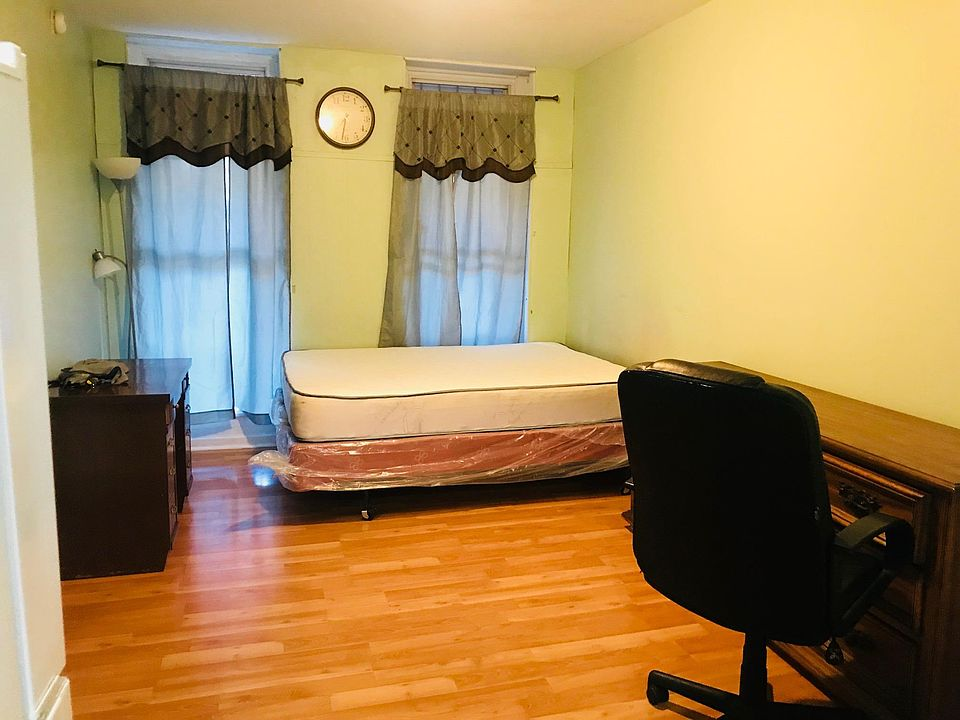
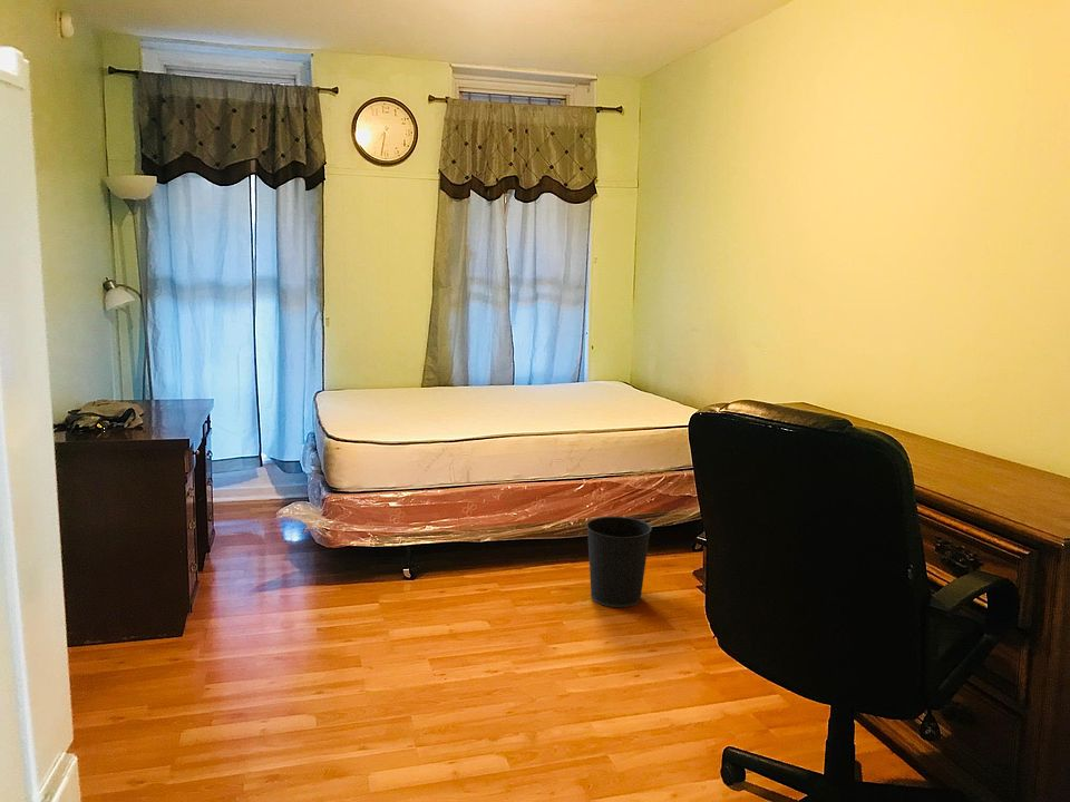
+ wastebasket [585,516,653,608]
